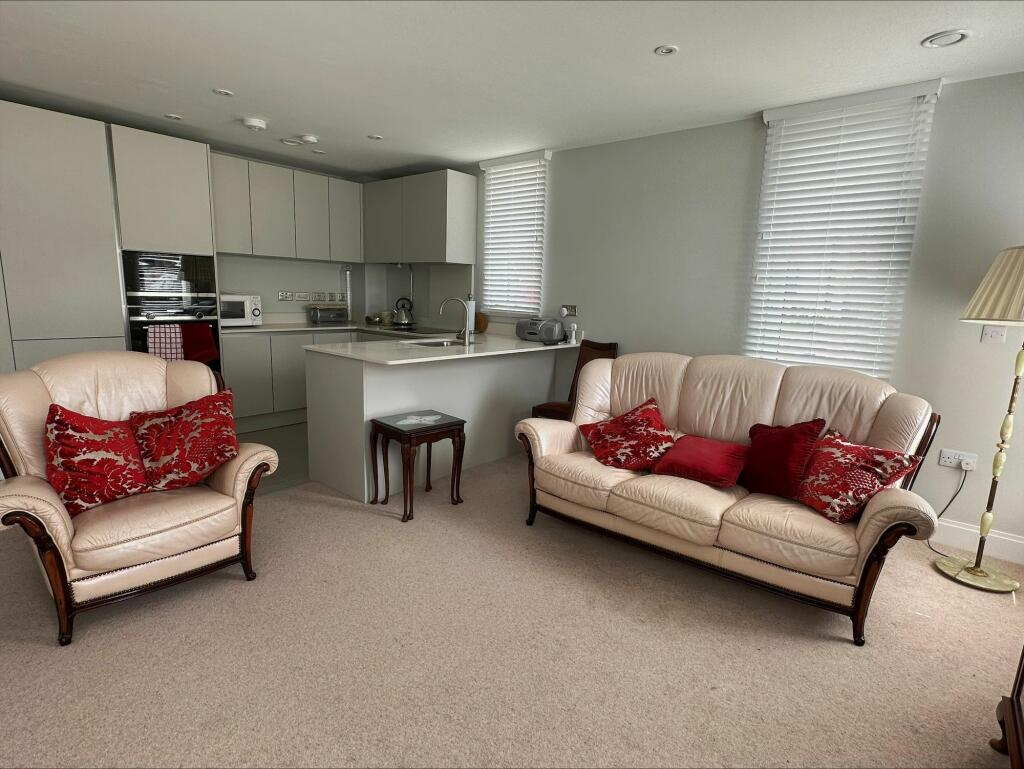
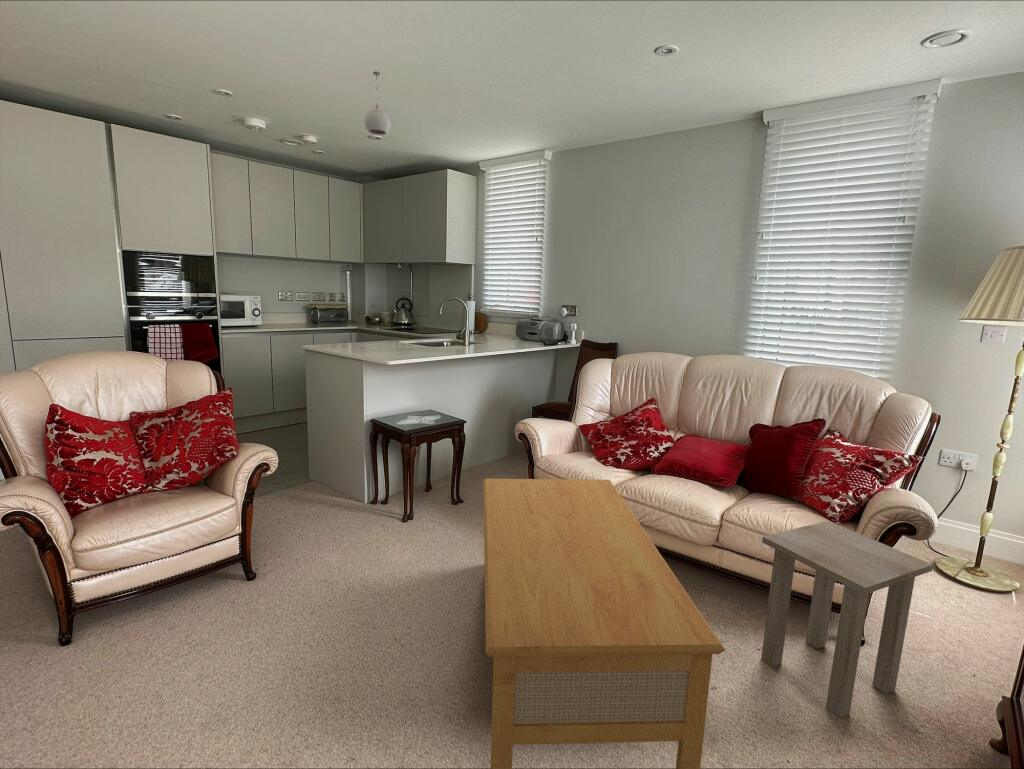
+ pendant light [363,71,391,136]
+ coffee table [482,478,726,769]
+ side table [760,520,934,719]
